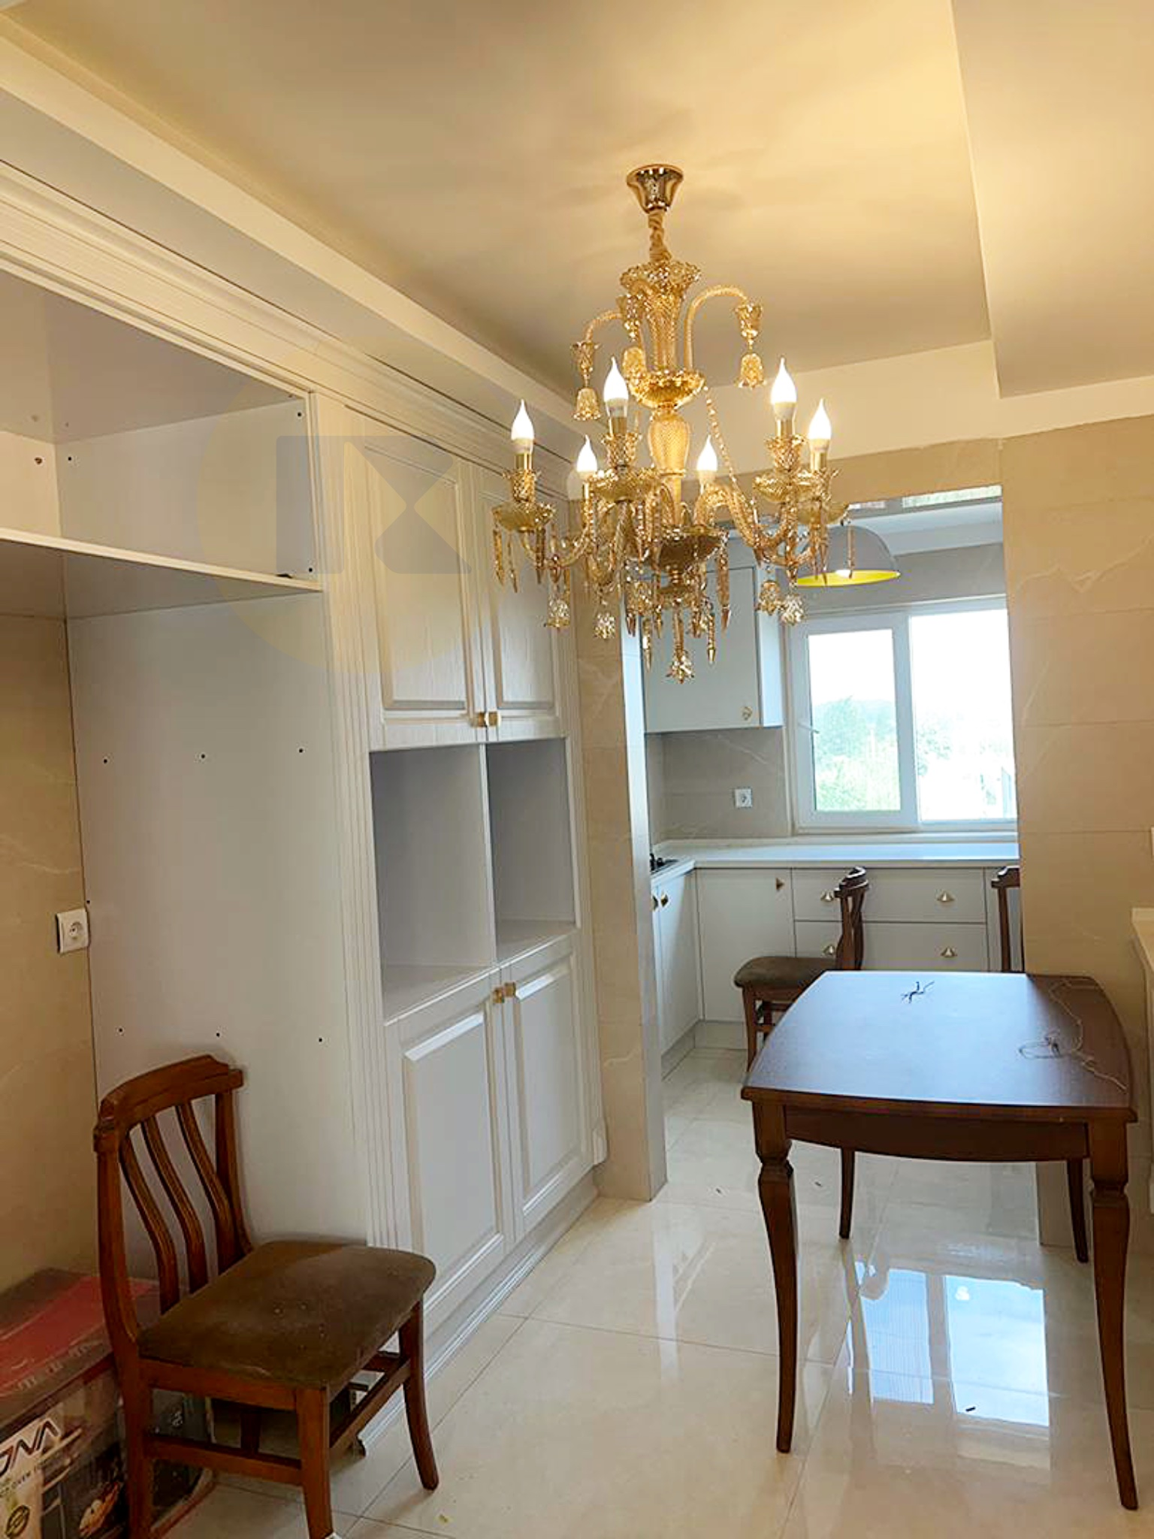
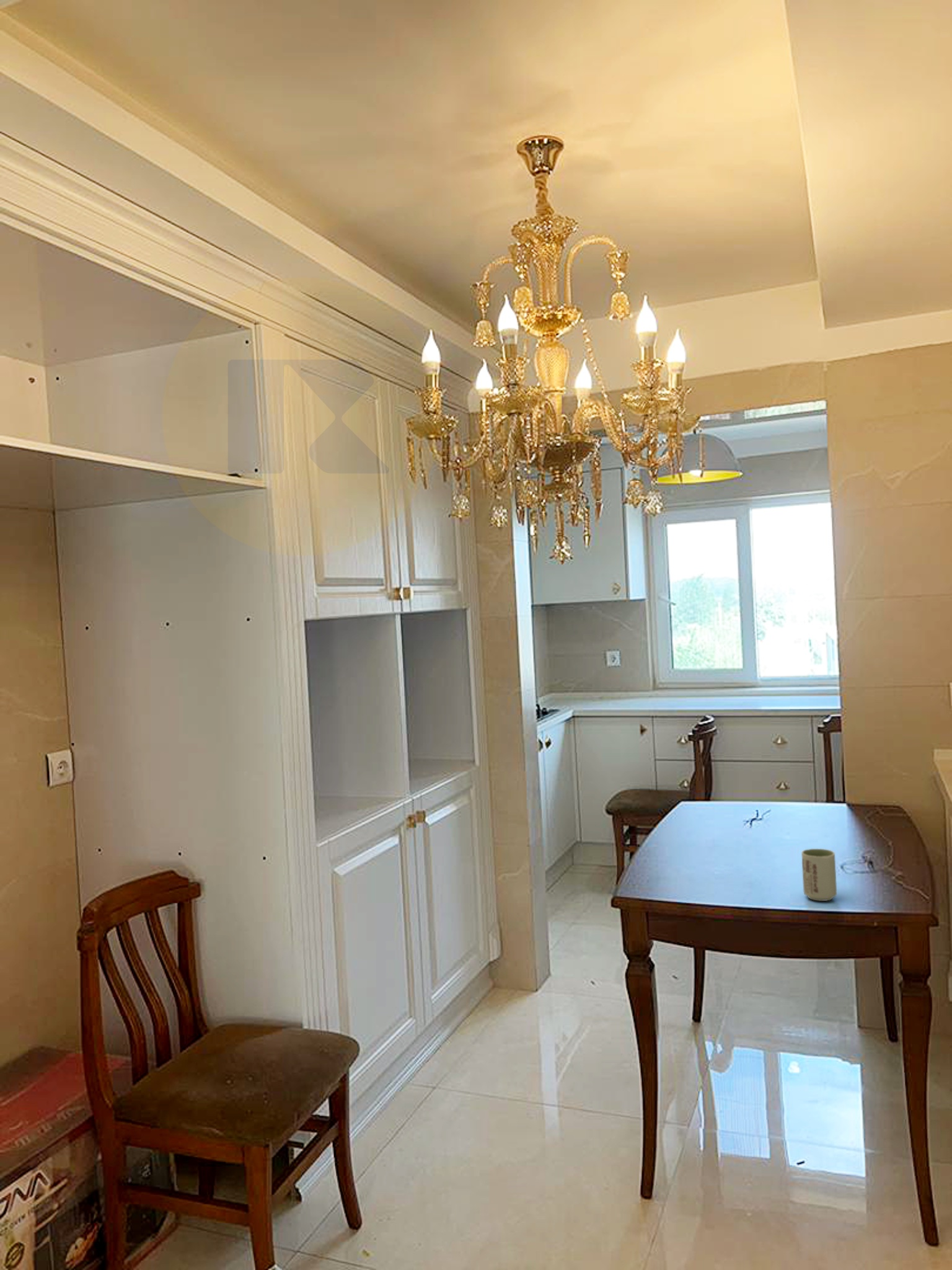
+ cup [801,848,837,902]
